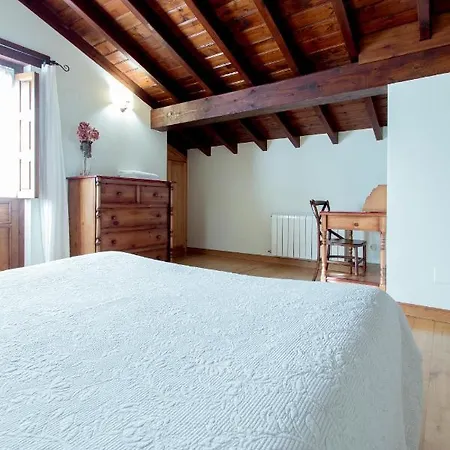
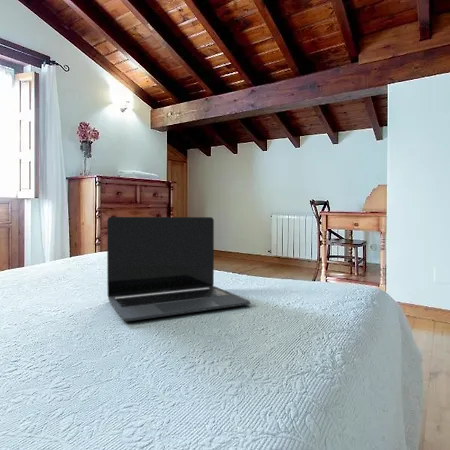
+ laptop [106,216,251,322]
